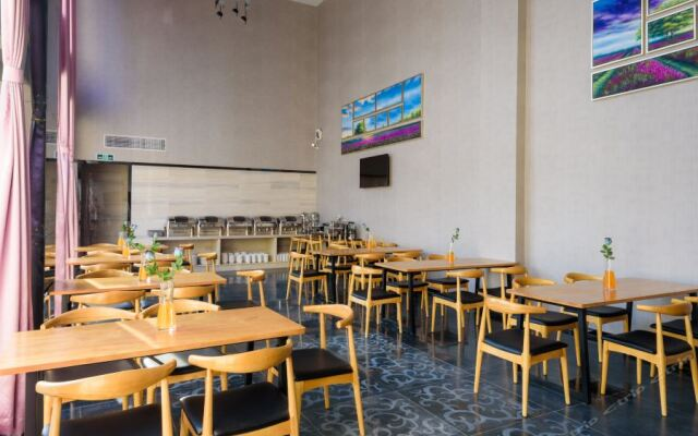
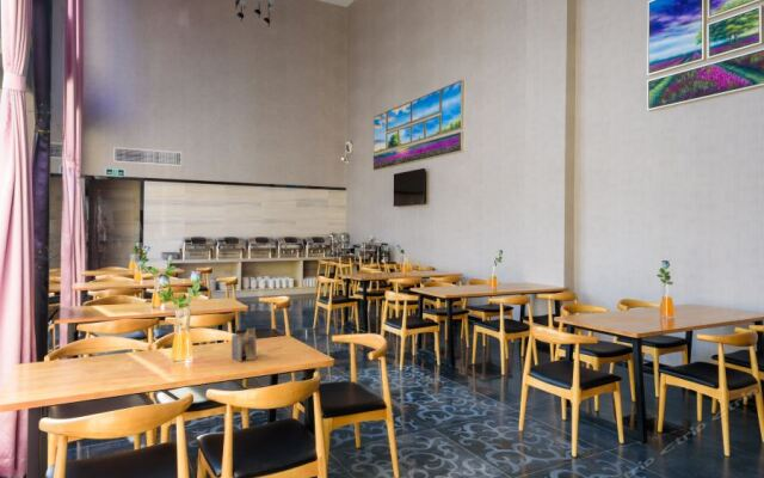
+ napkin holder [230,326,258,363]
